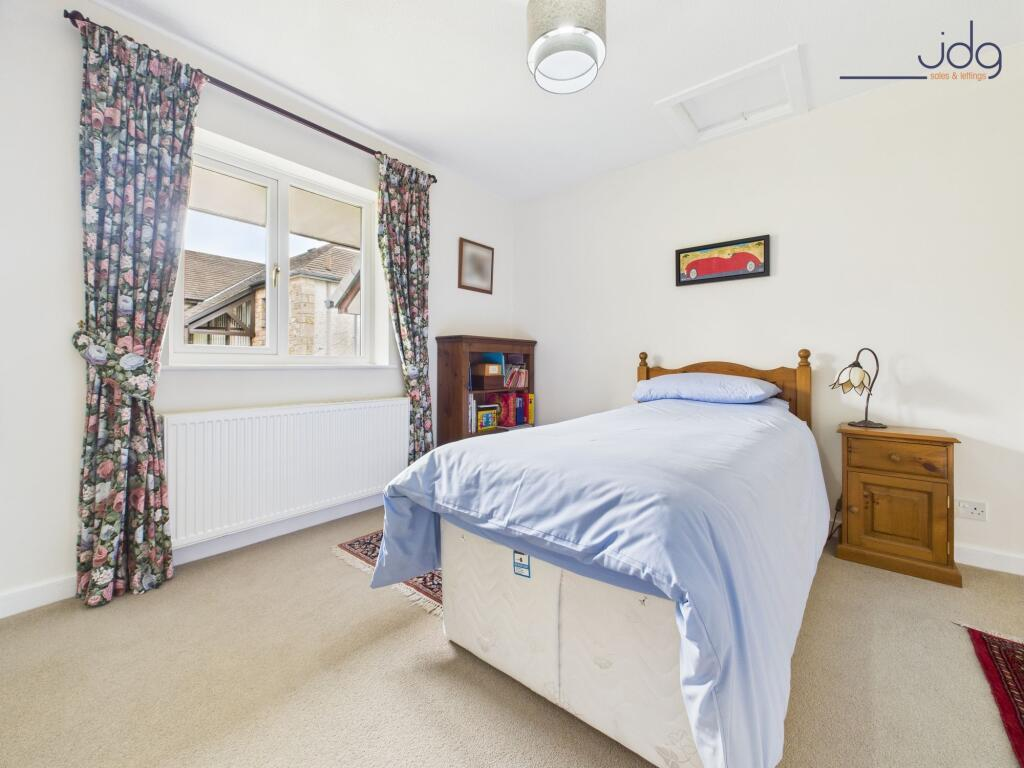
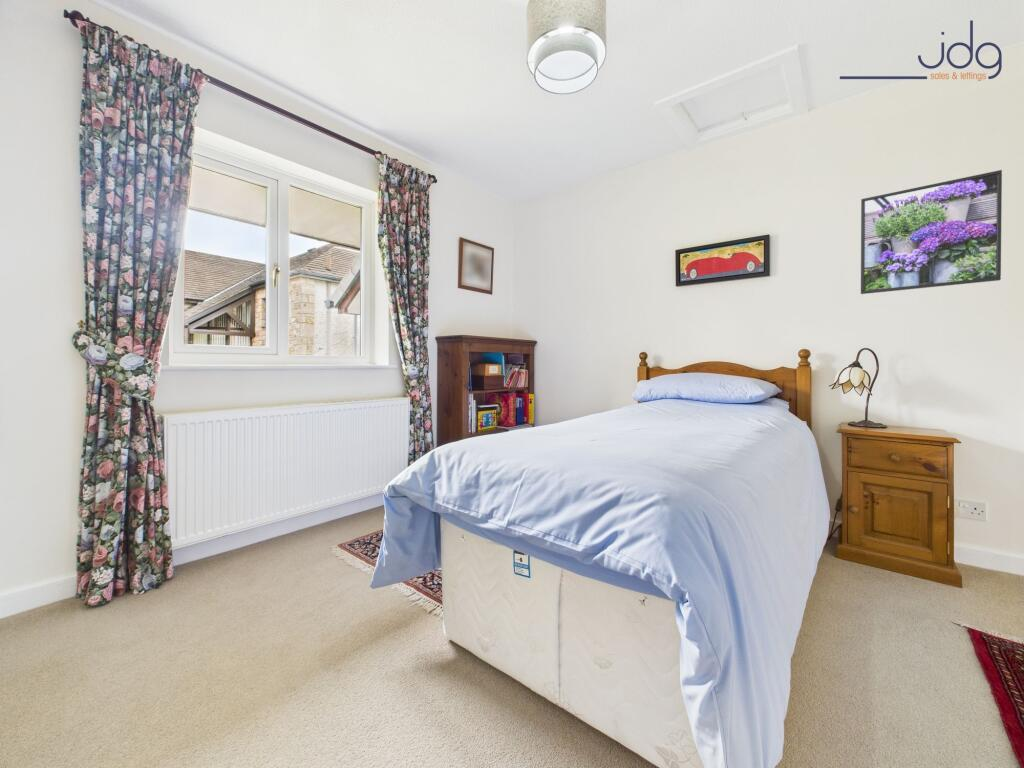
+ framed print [860,169,1003,295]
